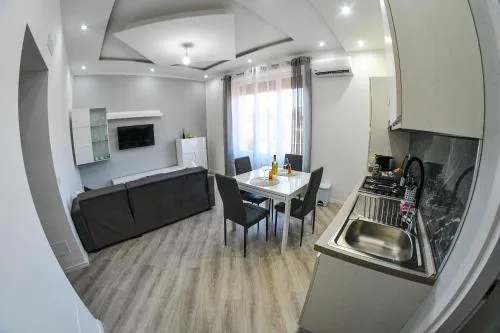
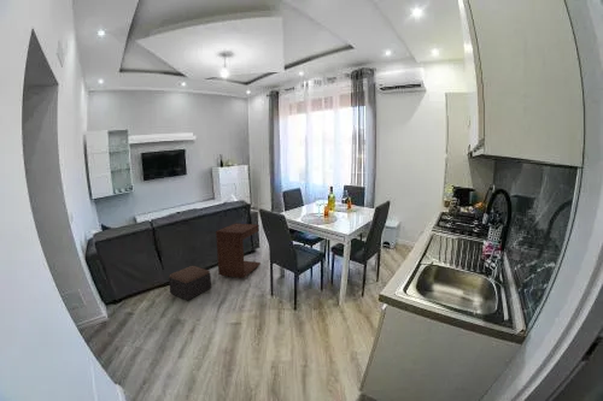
+ side table [215,223,262,279]
+ footstool [168,265,212,301]
